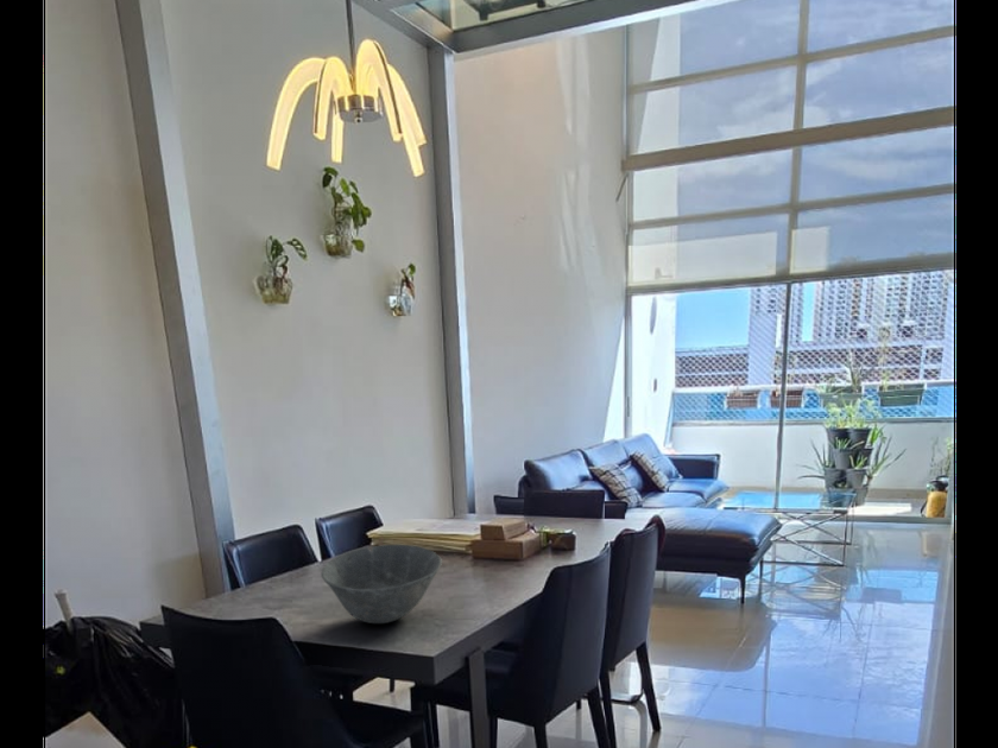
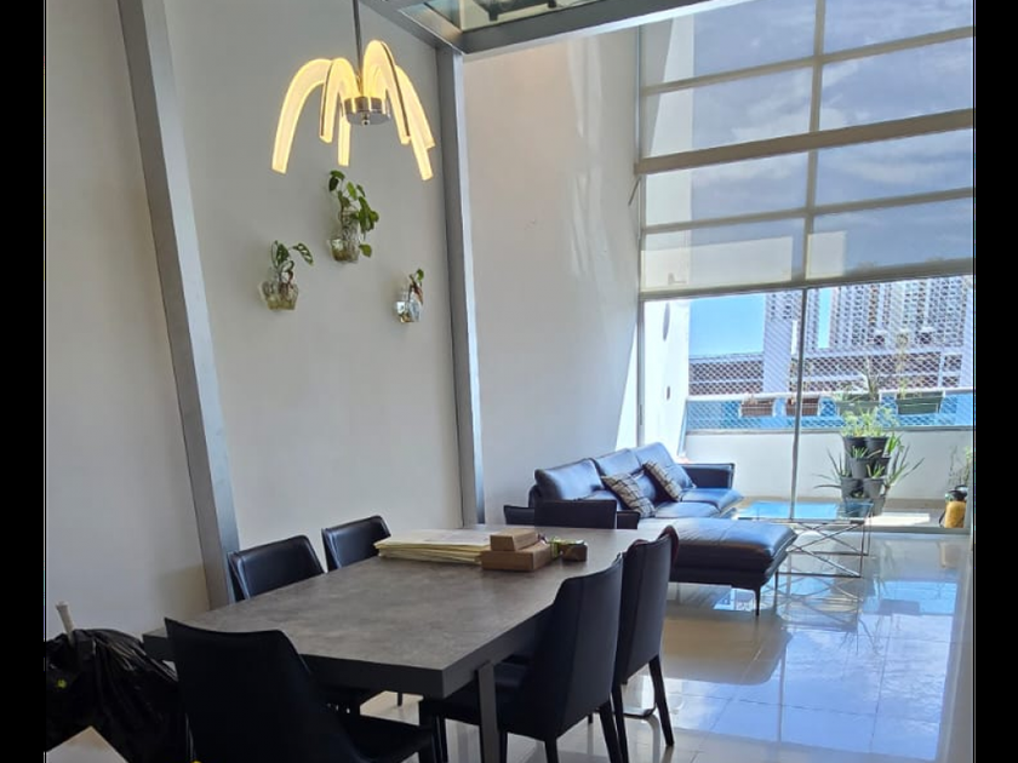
- bowl [320,544,443,625]
